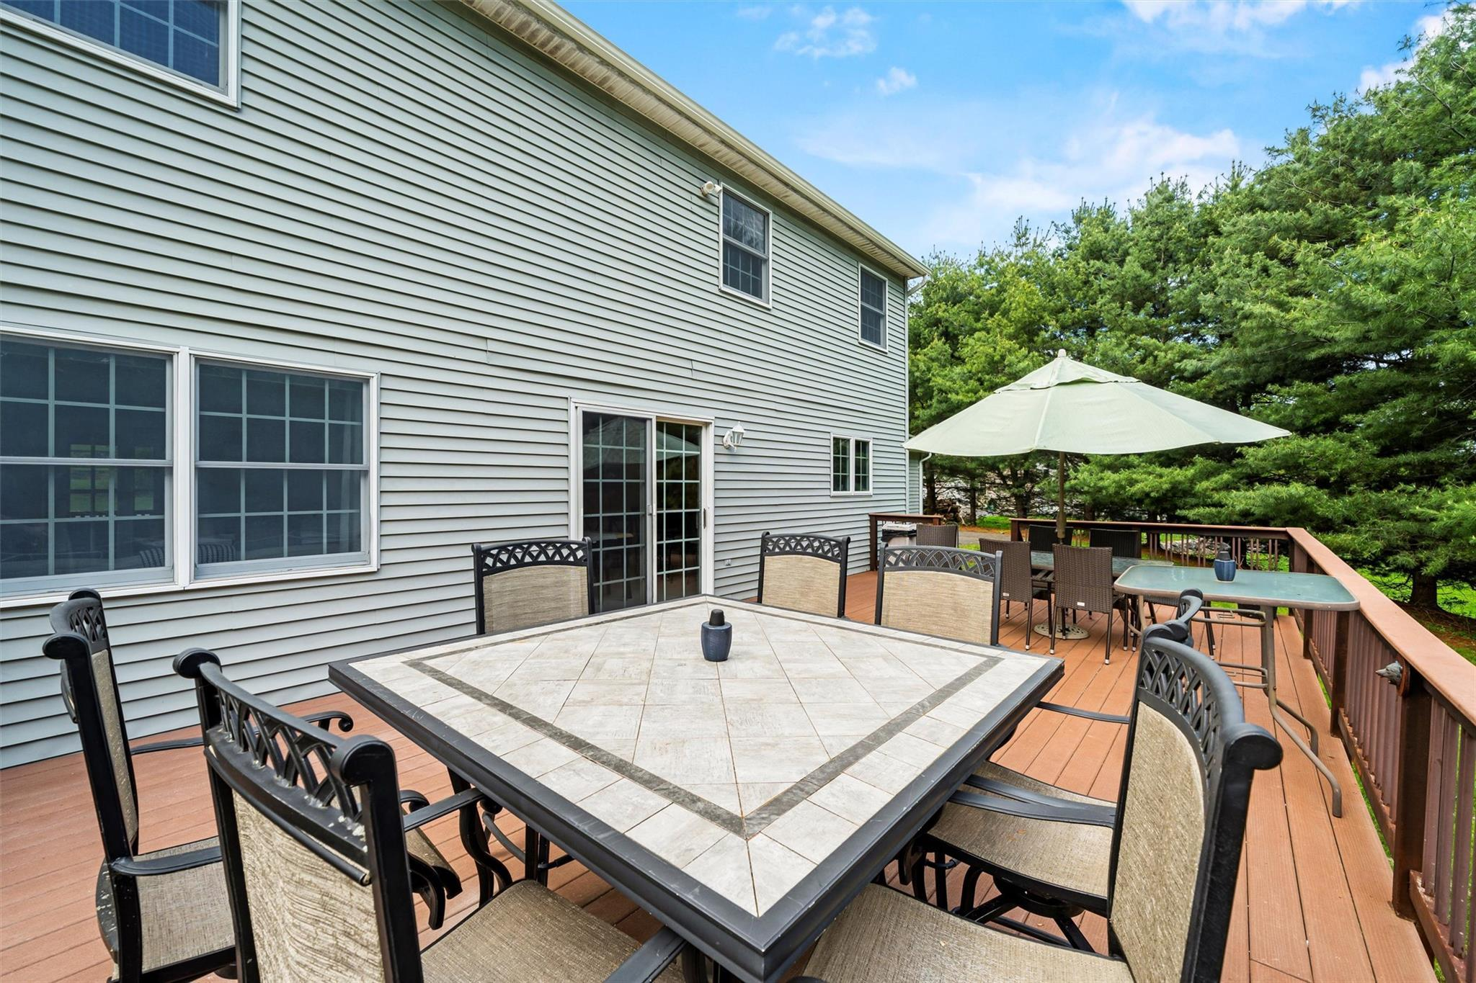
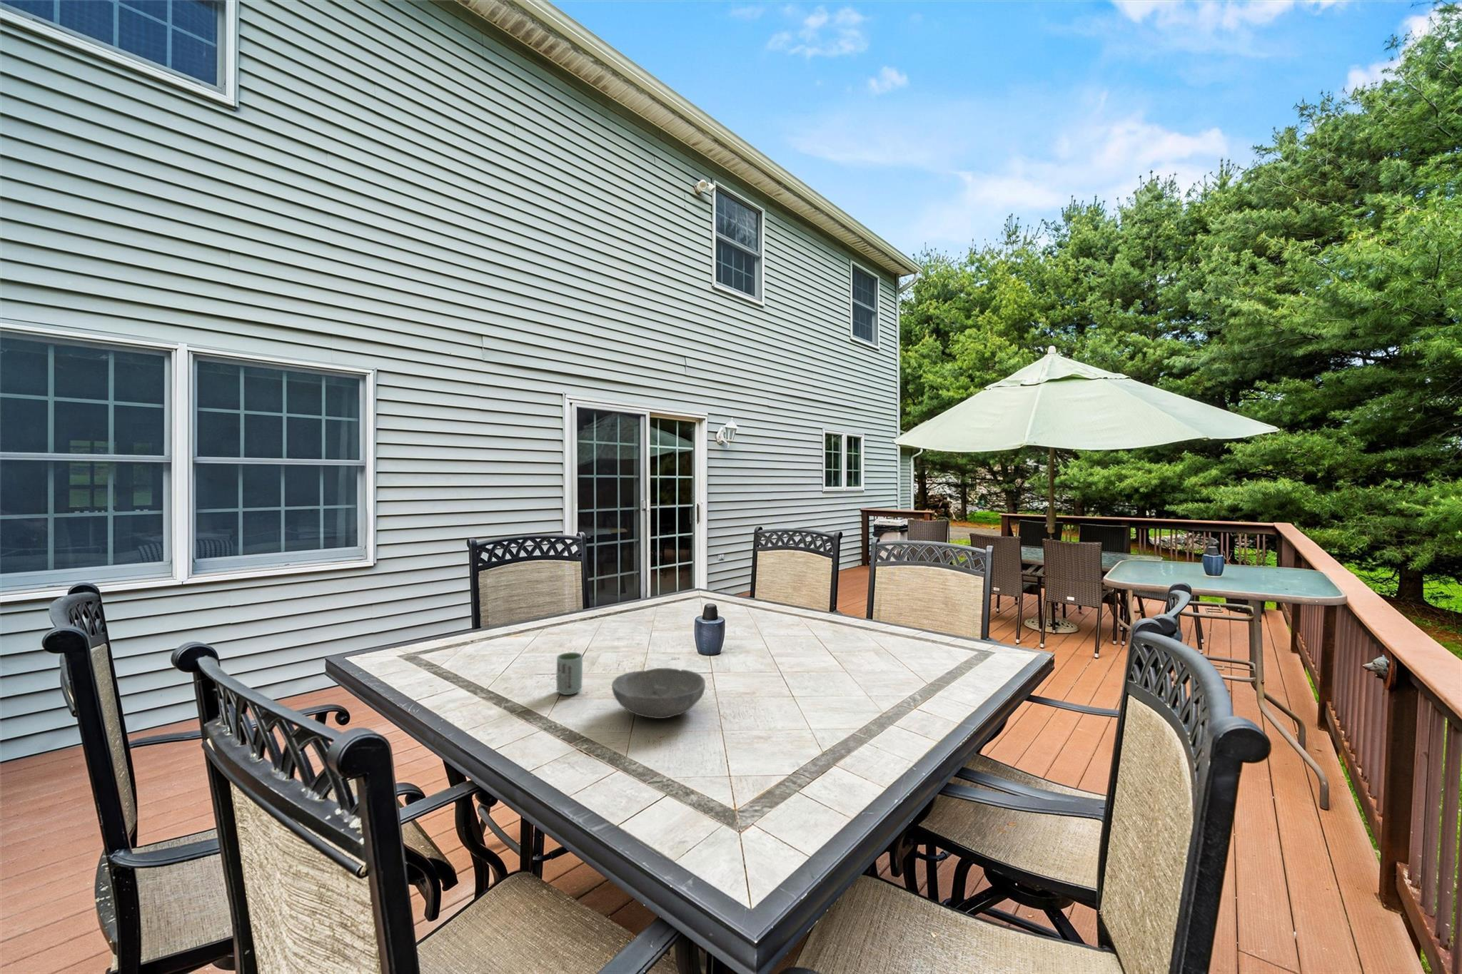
+ bowl [611,667,707,720]
+ cup [555,651,584,696]
